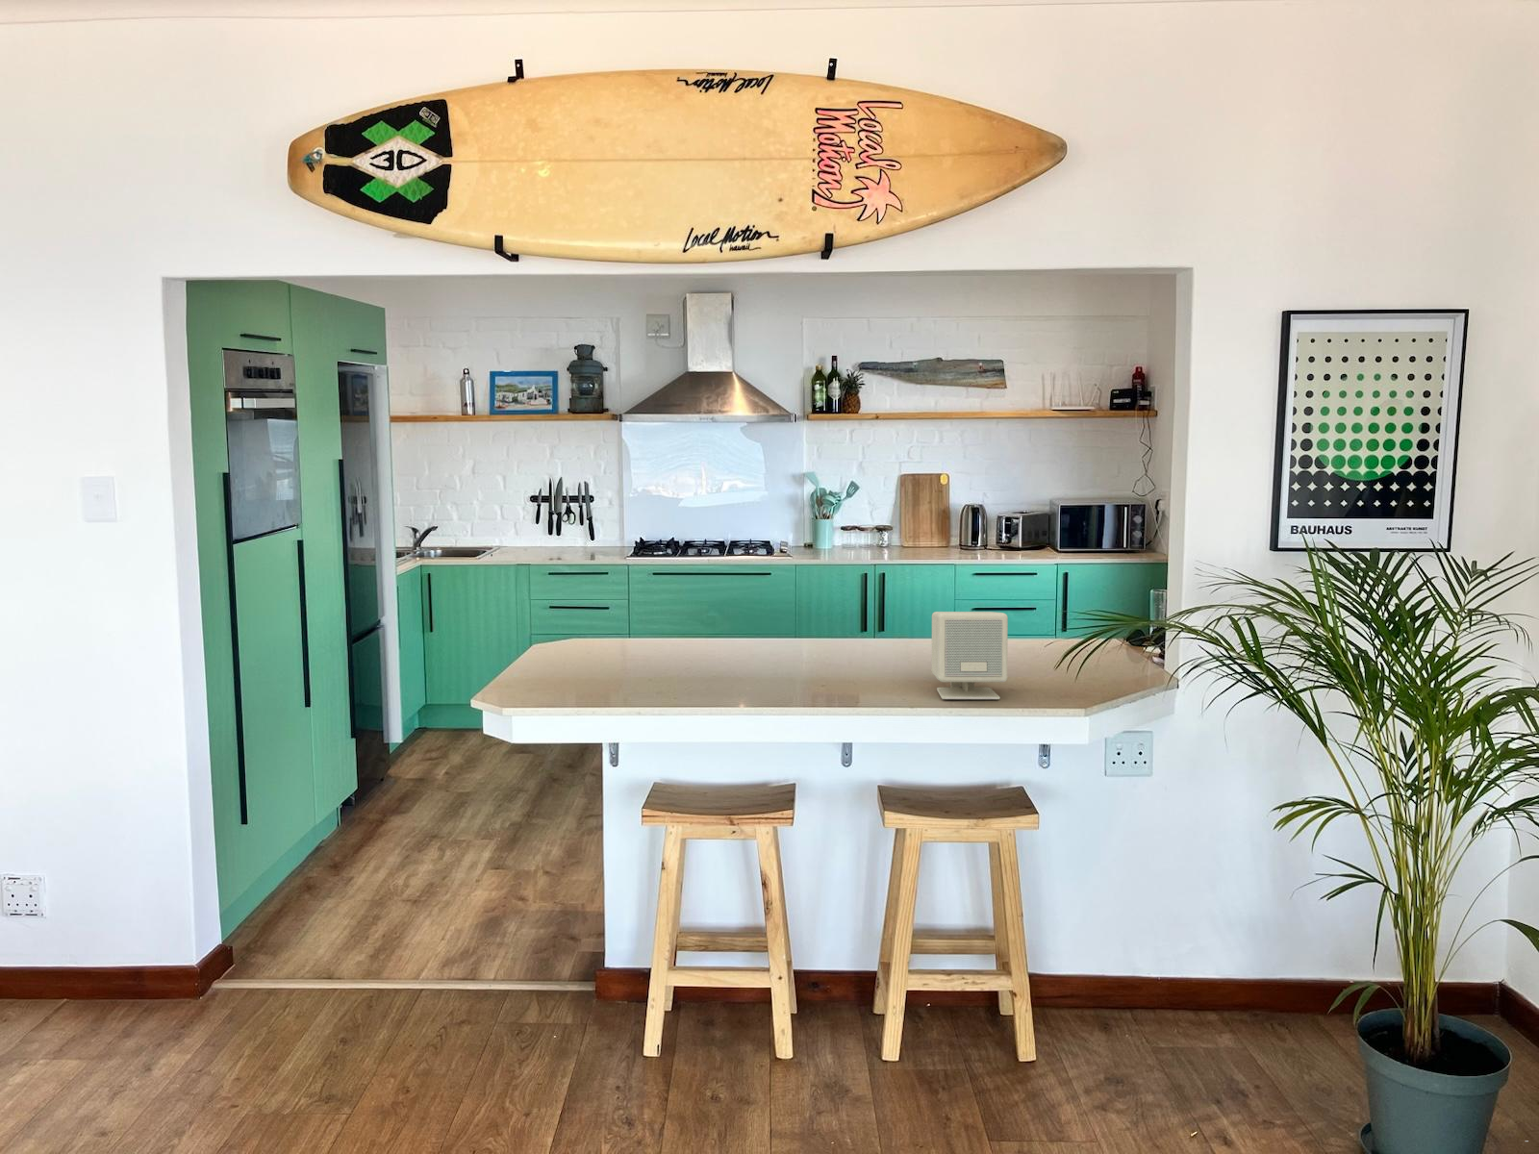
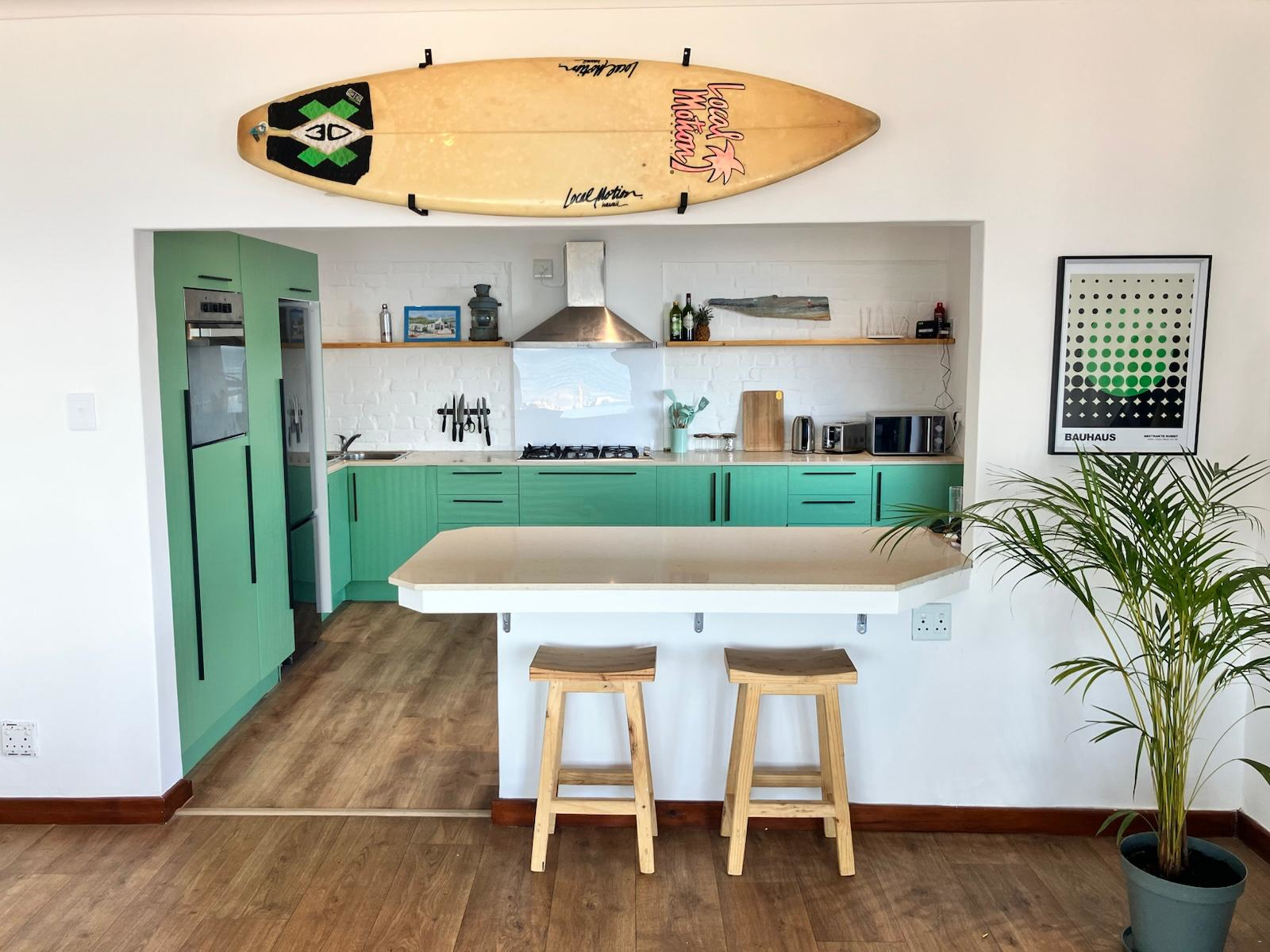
- speaker [931,611,1009,701]
